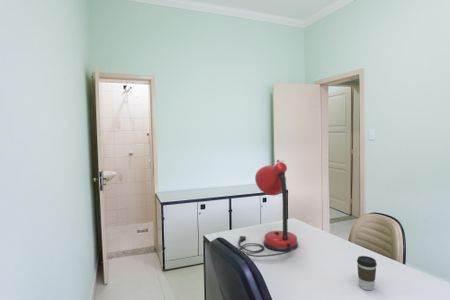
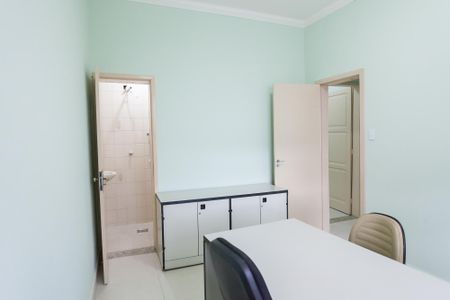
- desk lamp [237,161,299,258]
- coffee cup [356,255,378,291]
